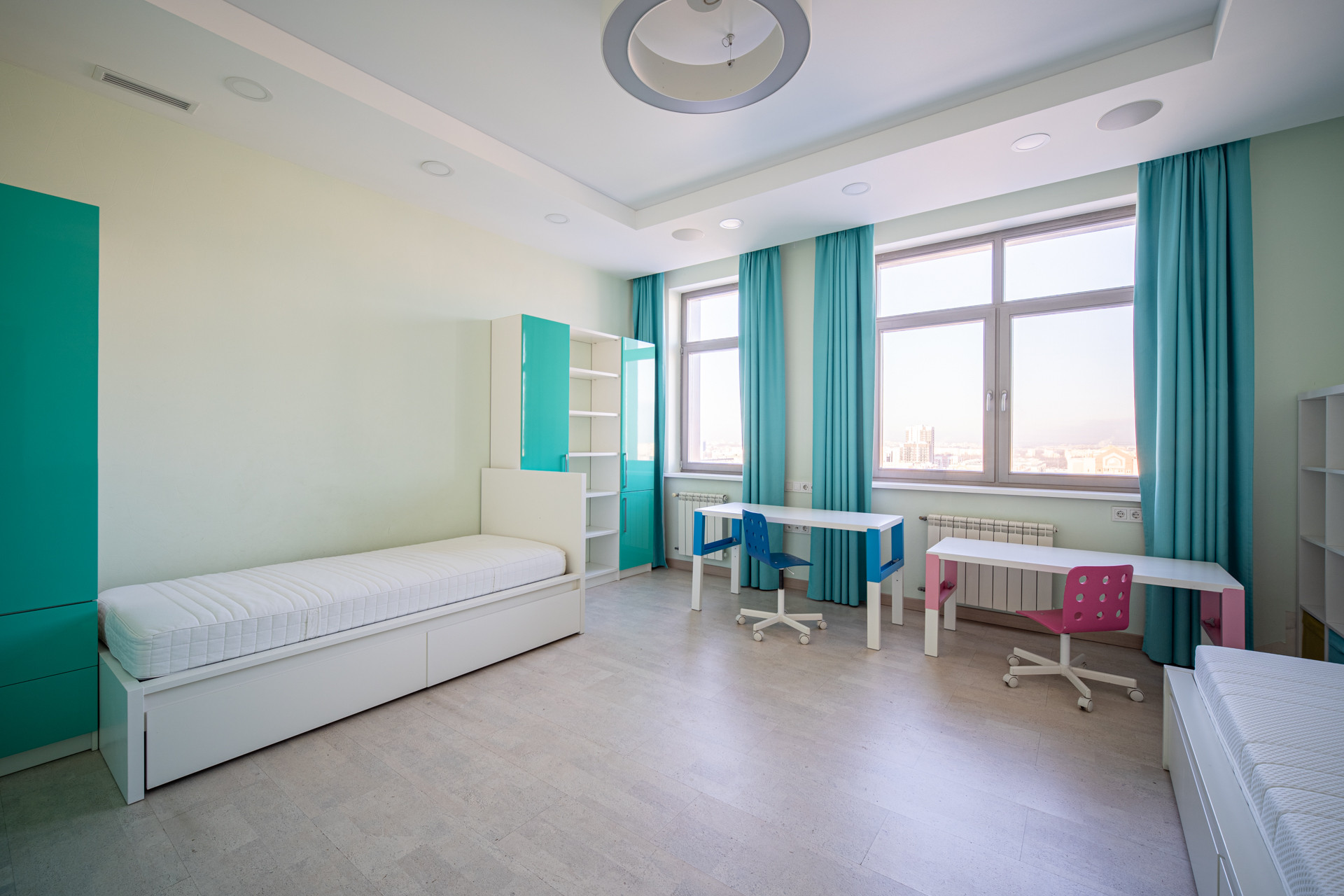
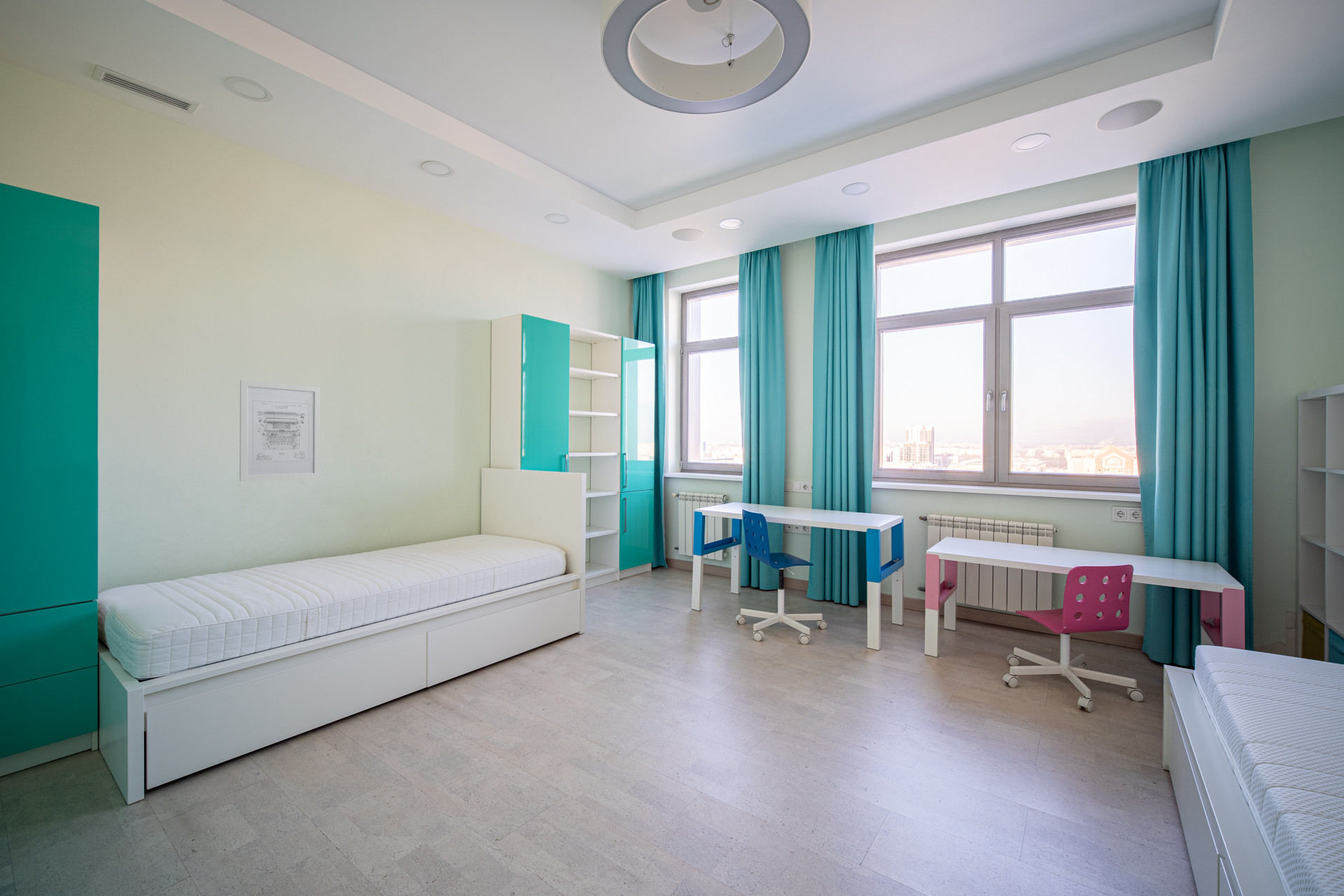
+ wall art [239,379,321,482]
